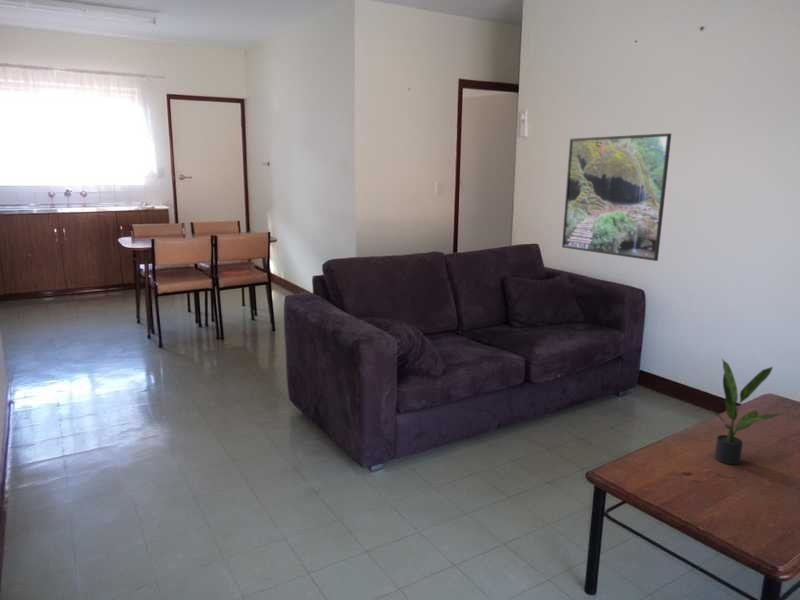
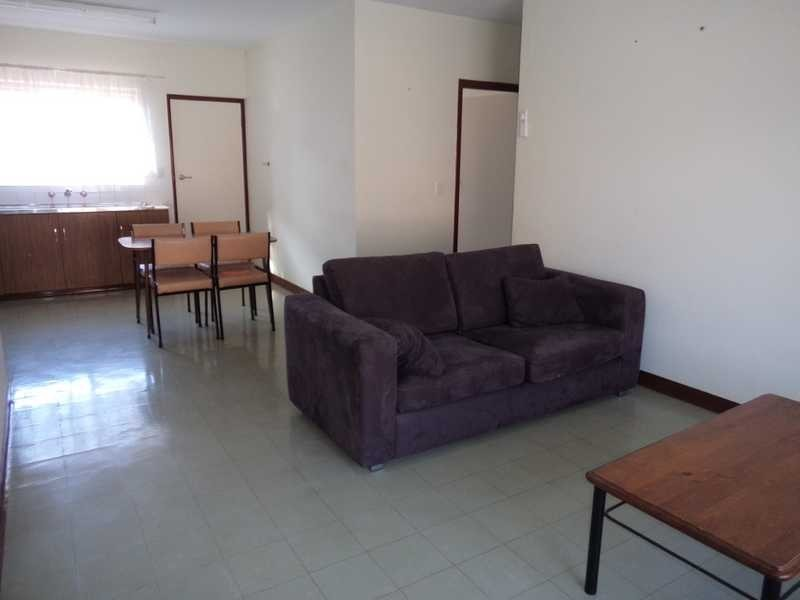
- potted plant [702,358,785,465]
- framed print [561,132,672,262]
